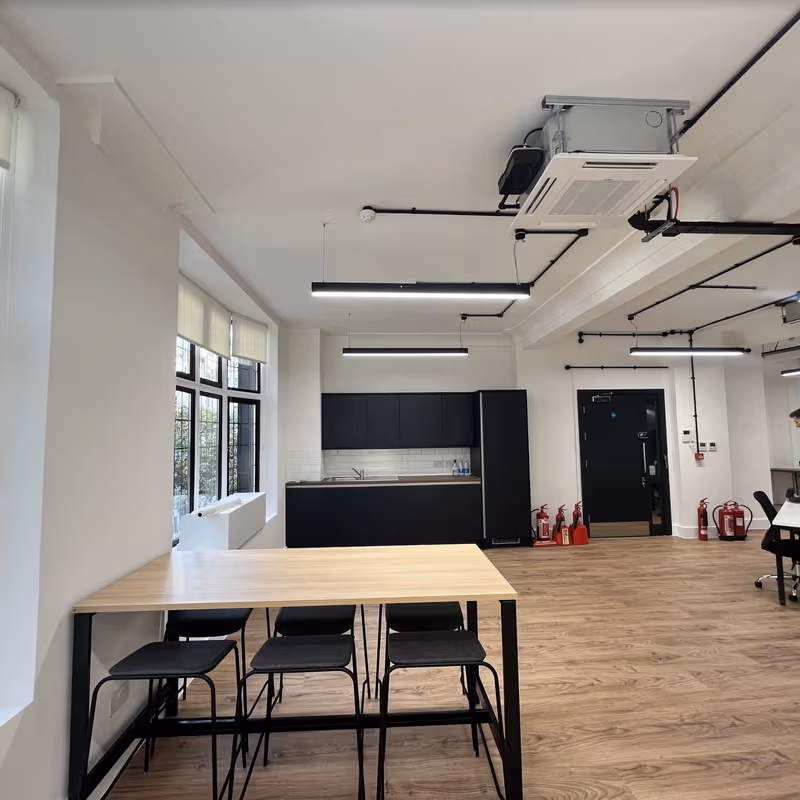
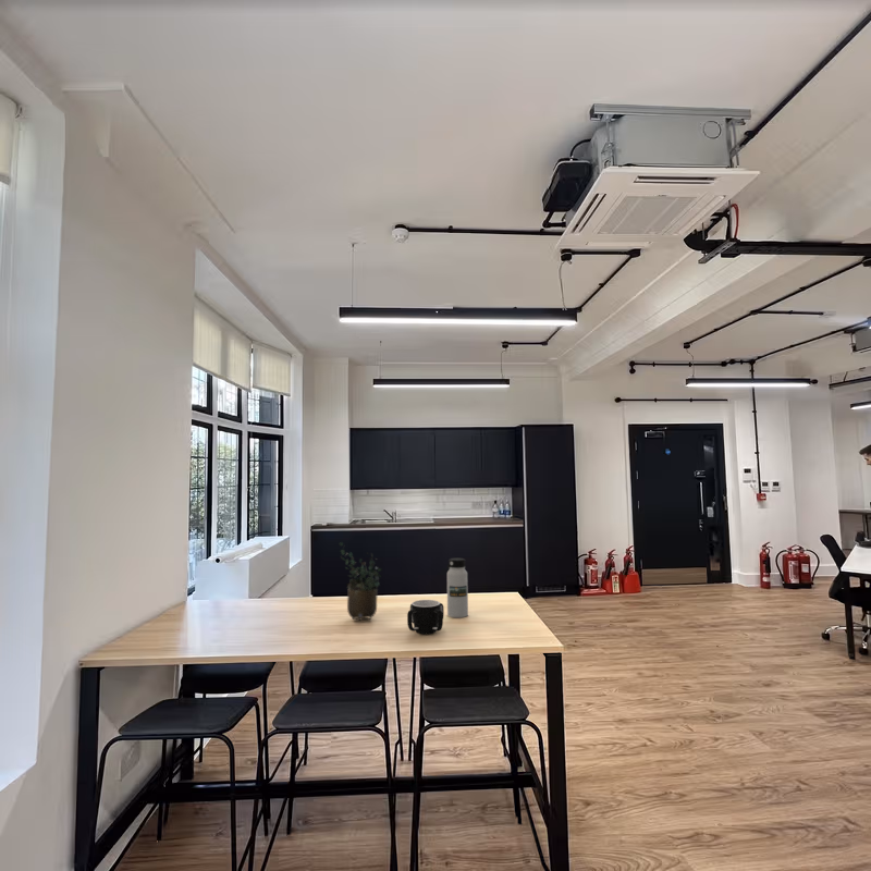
+ mug [406,599,445,636]
+ potted plant [338,541,383,622]
+ water bottle [446,557,469,618]
